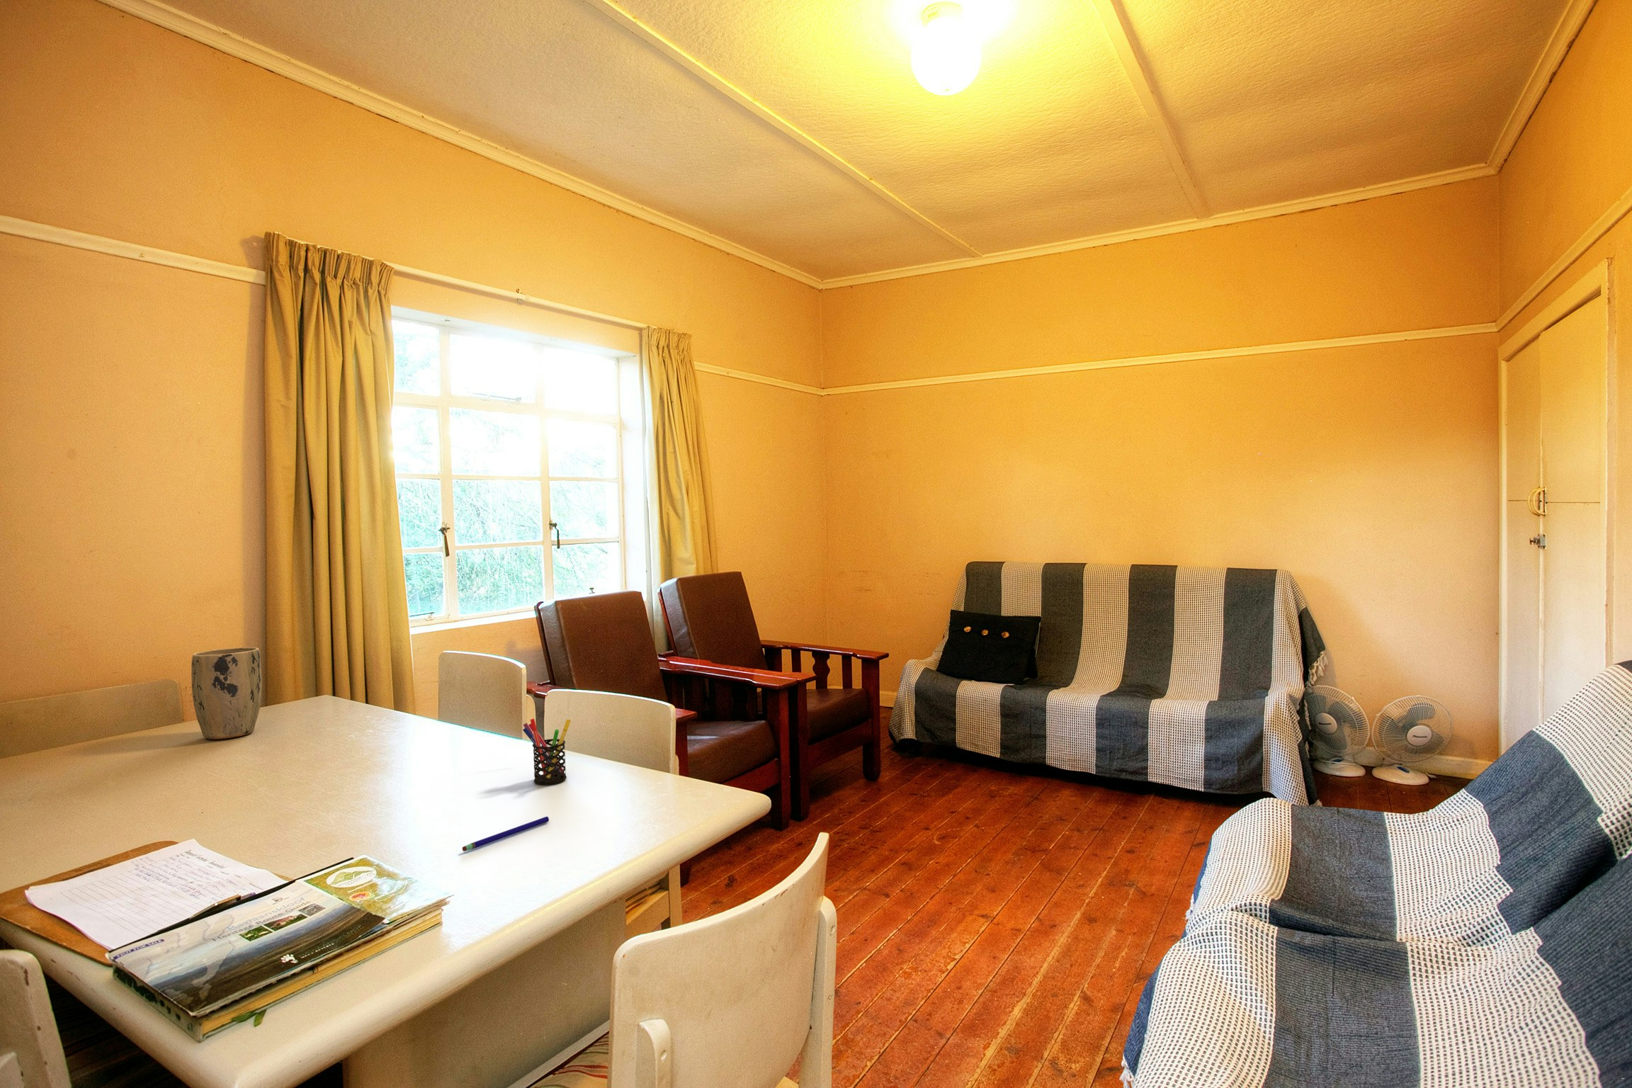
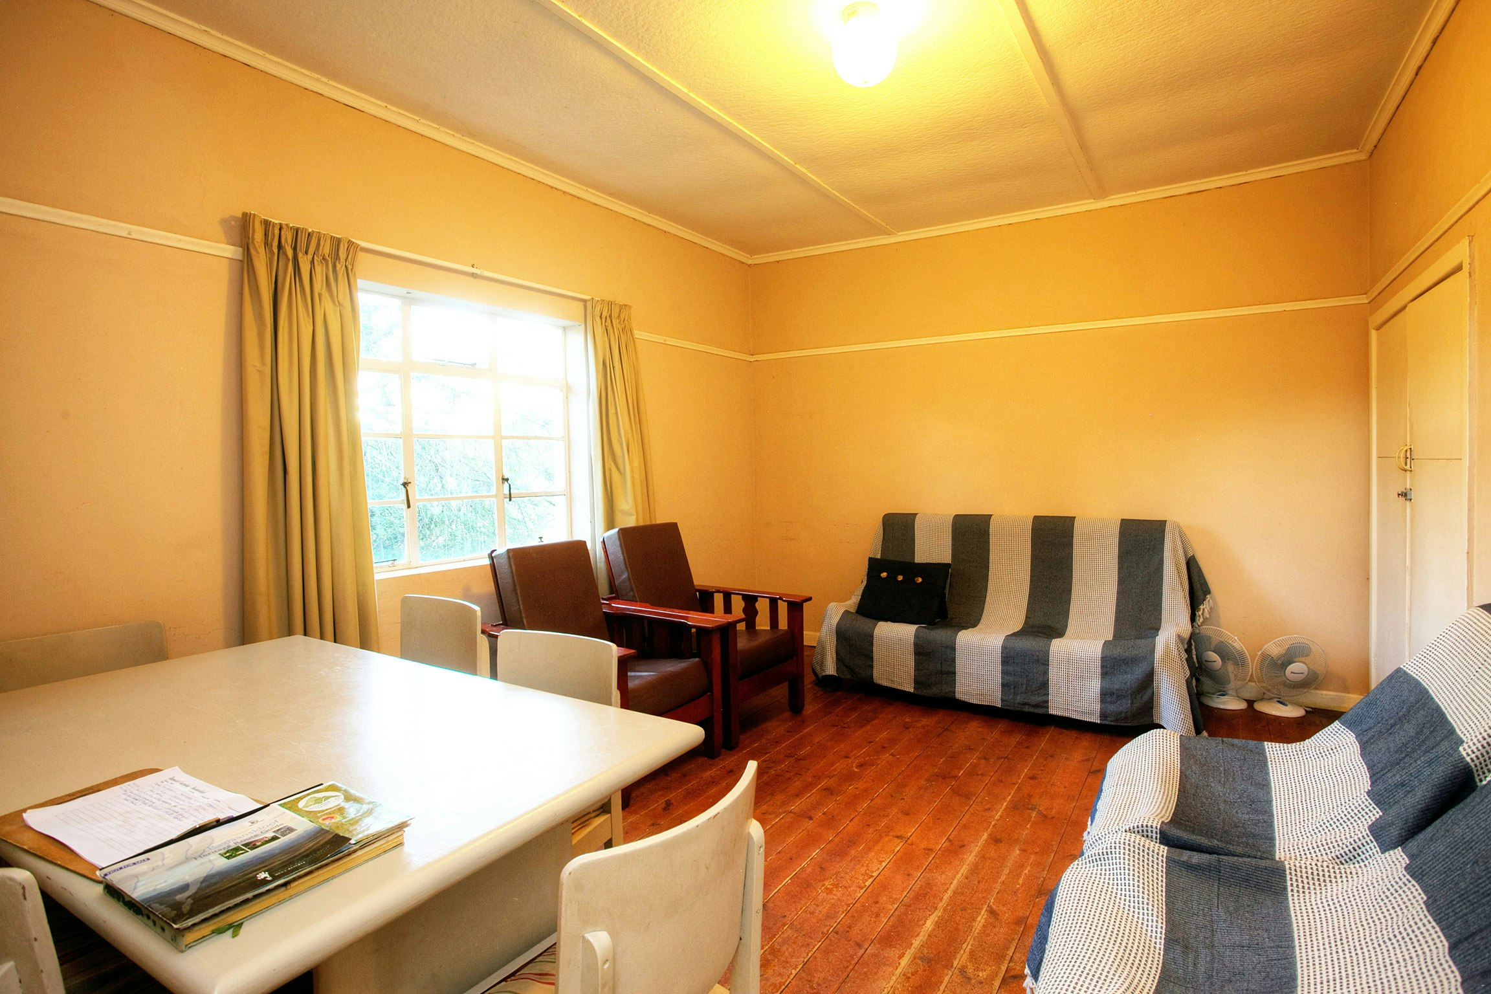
- plant pot [191,647,262,741]
- pen [461,816,550,852]
- pen holder [522,718,572,786]
